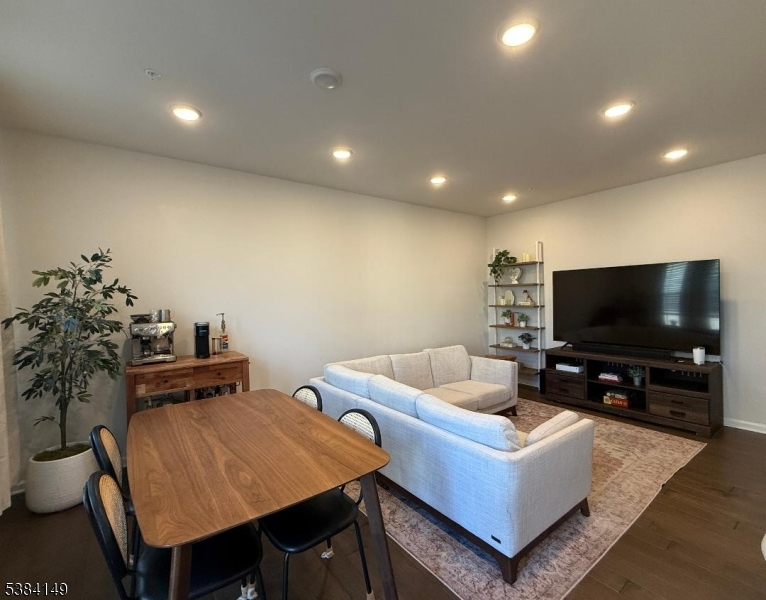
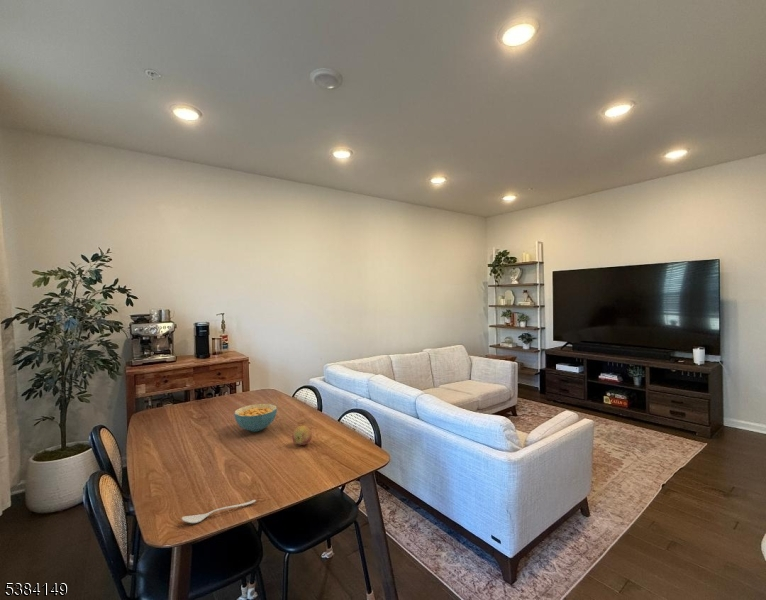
+ spoon [181,499,256,524]
+ fruit [291,425,313,446]
+ cereal bowl [234,403,278,433]
